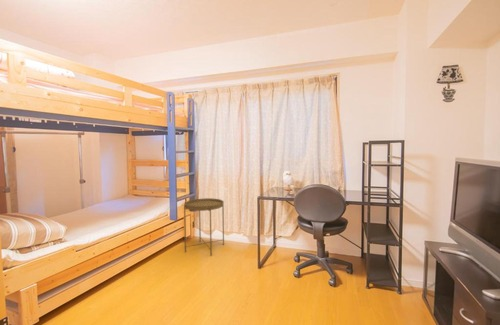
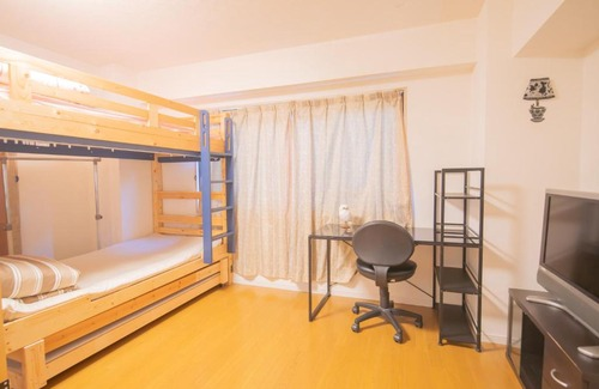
- side table [183,197,225,257]
